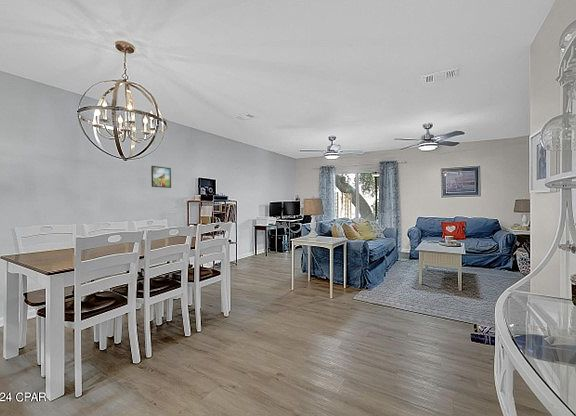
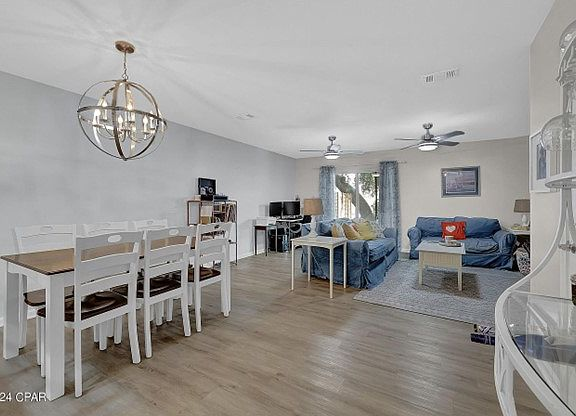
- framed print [150,165,172,189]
